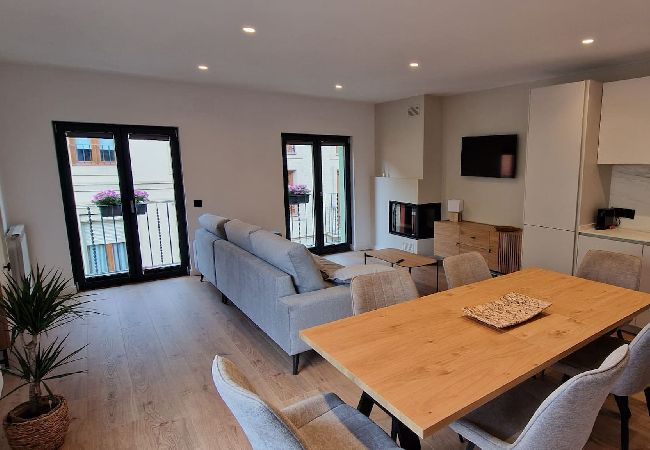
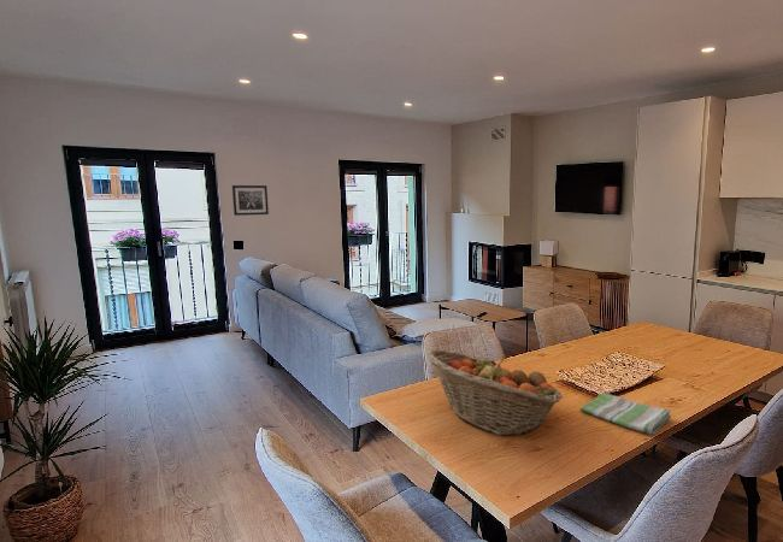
+ wall art [231,184,270,217]
+ fruit basket [425,349,564,436]
+ dish towel [579,391,672,435]
